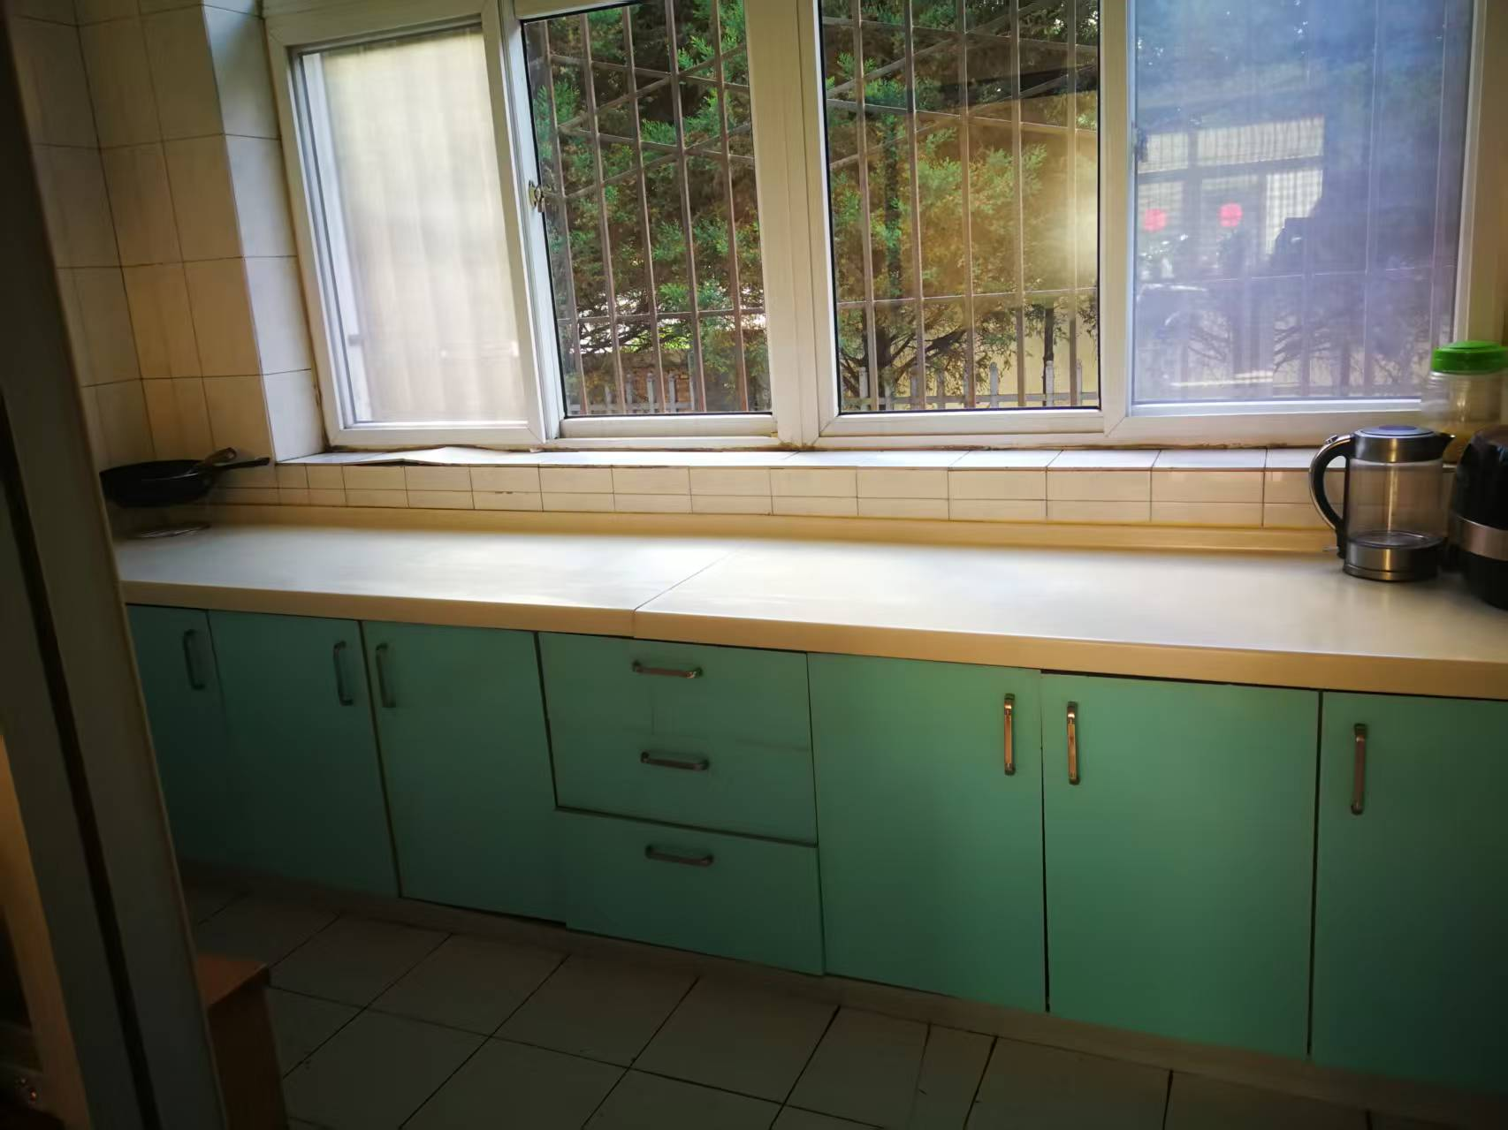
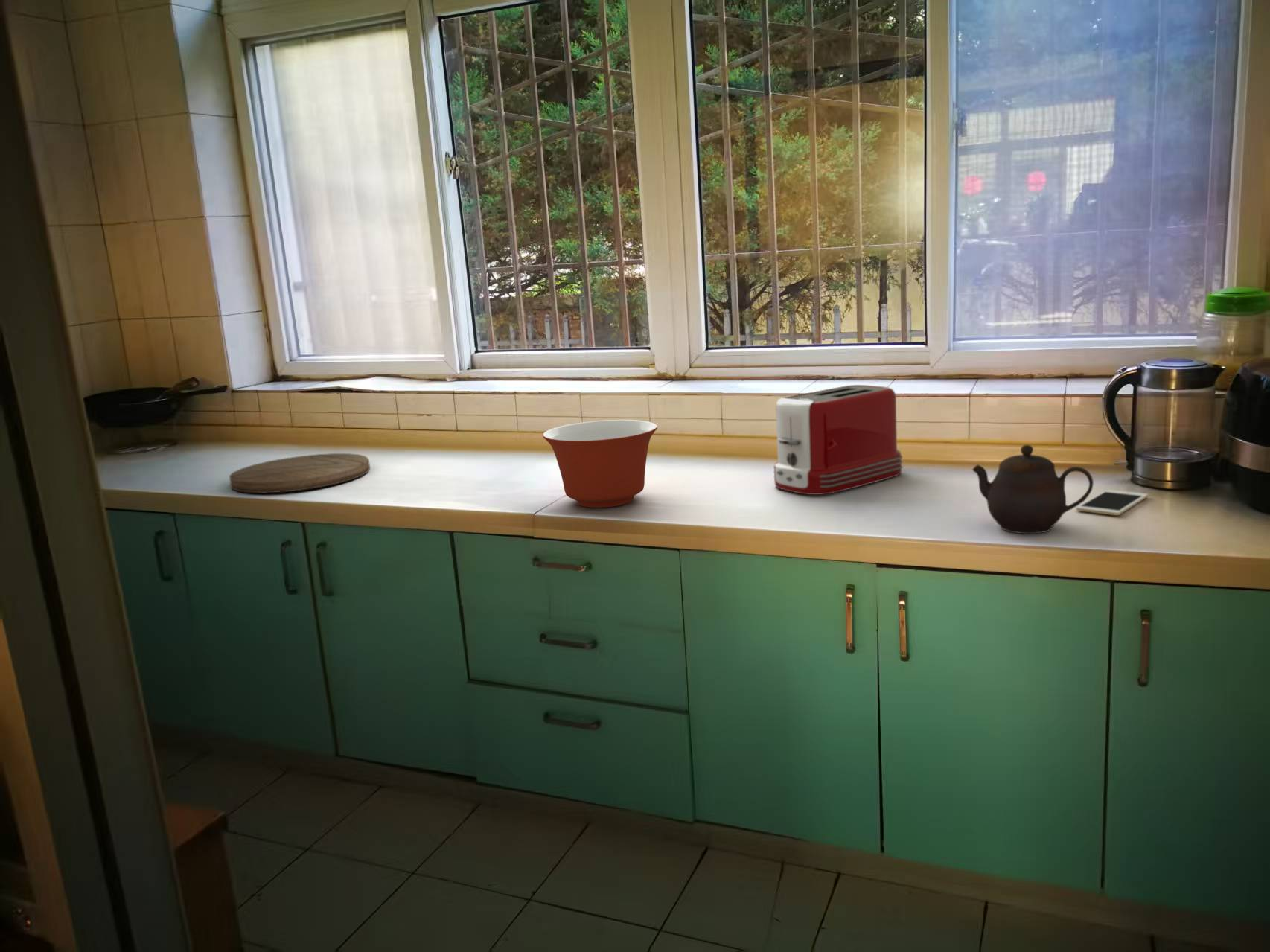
+ cell phone [1076,489,1149,516]
+ mixing bowl [542,419,658,508]
+ teapot [971,444,1094,534]
+ cutting board [229,453,371,494]
+ toaster [773,384,903,496]
